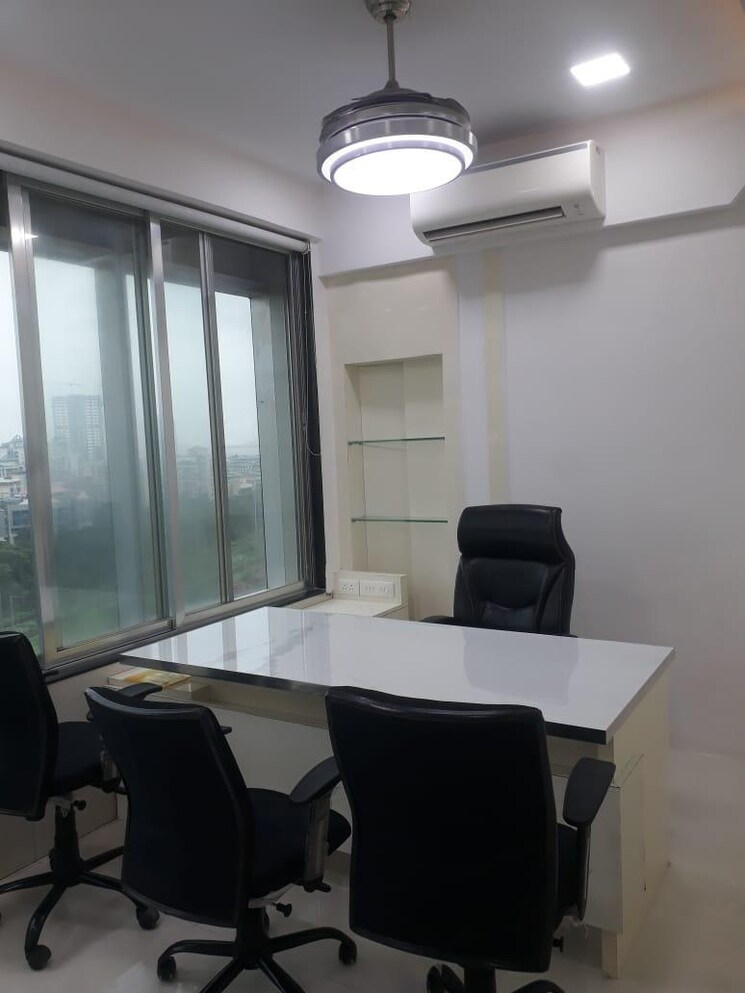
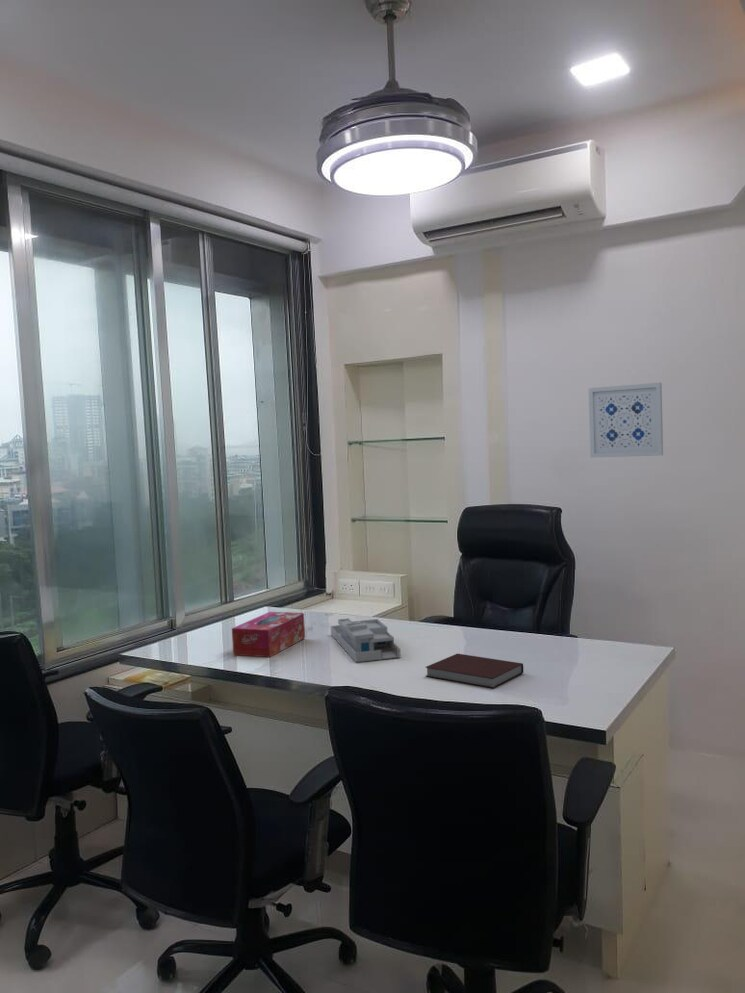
+ wall art [588,382,664,459]
+ notebook [424,653,524,689]
+ desk organizer [330,617,402,663]
+ tissue box [231,611,306,658]
